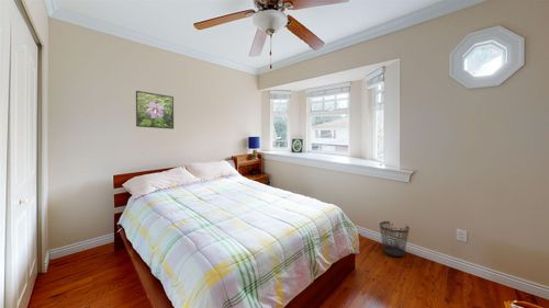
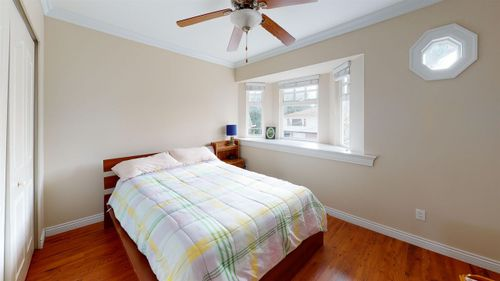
- wastebasket [379,220,411,258]
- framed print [135,90,175,130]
